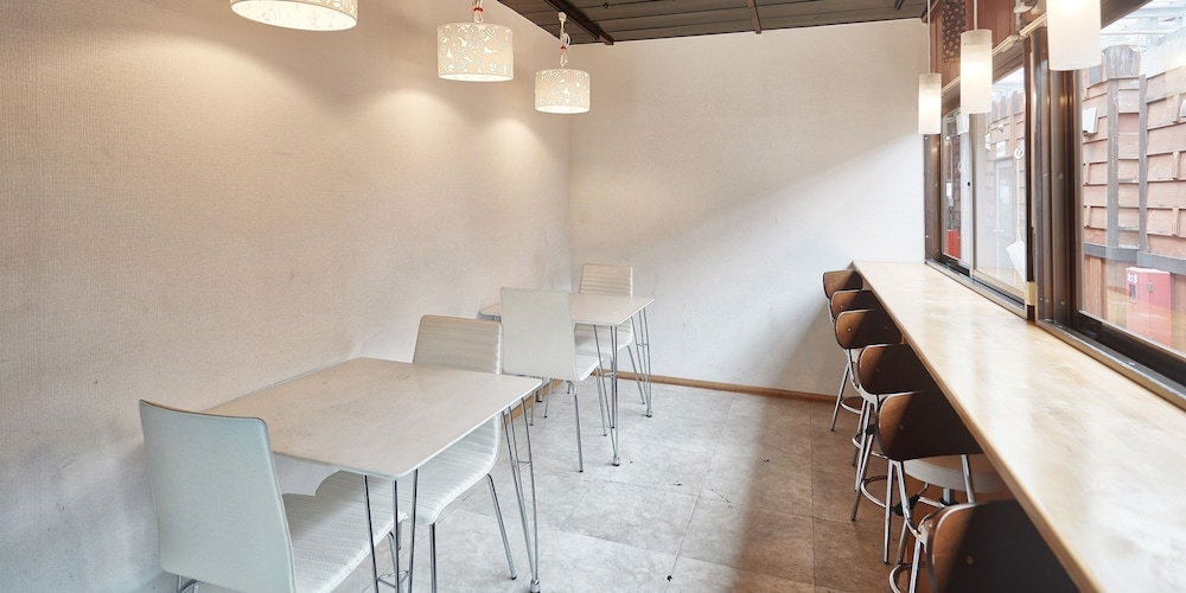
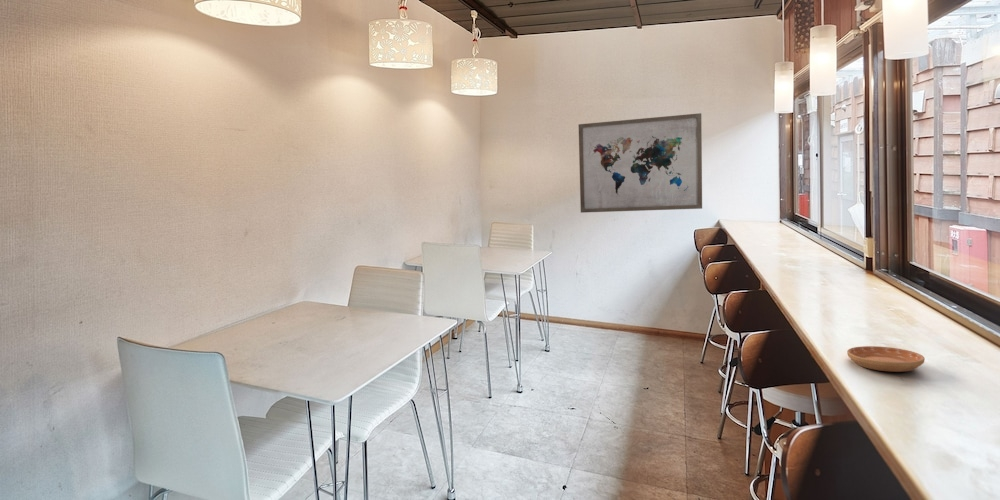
+ wall art [578,112,703,214]
+ saucer [846,345,926,373]
